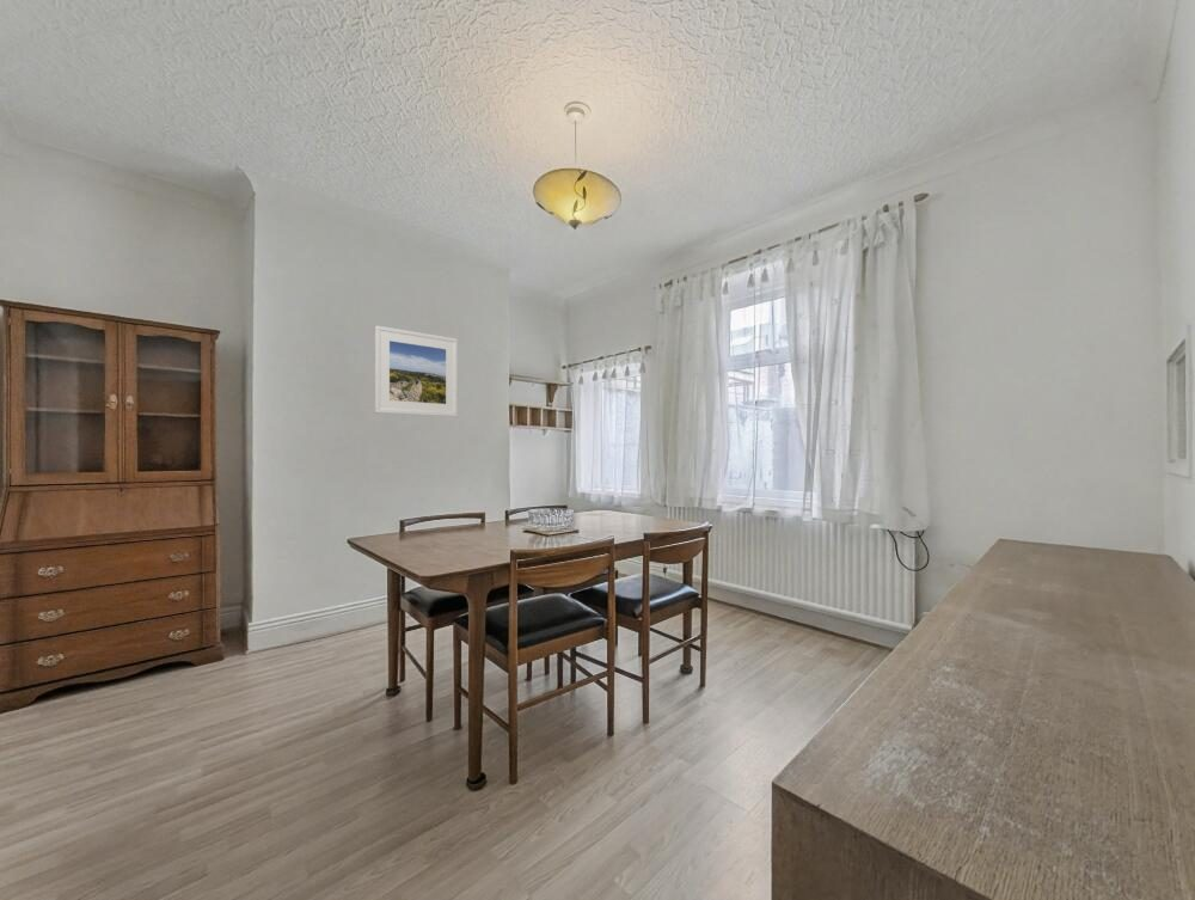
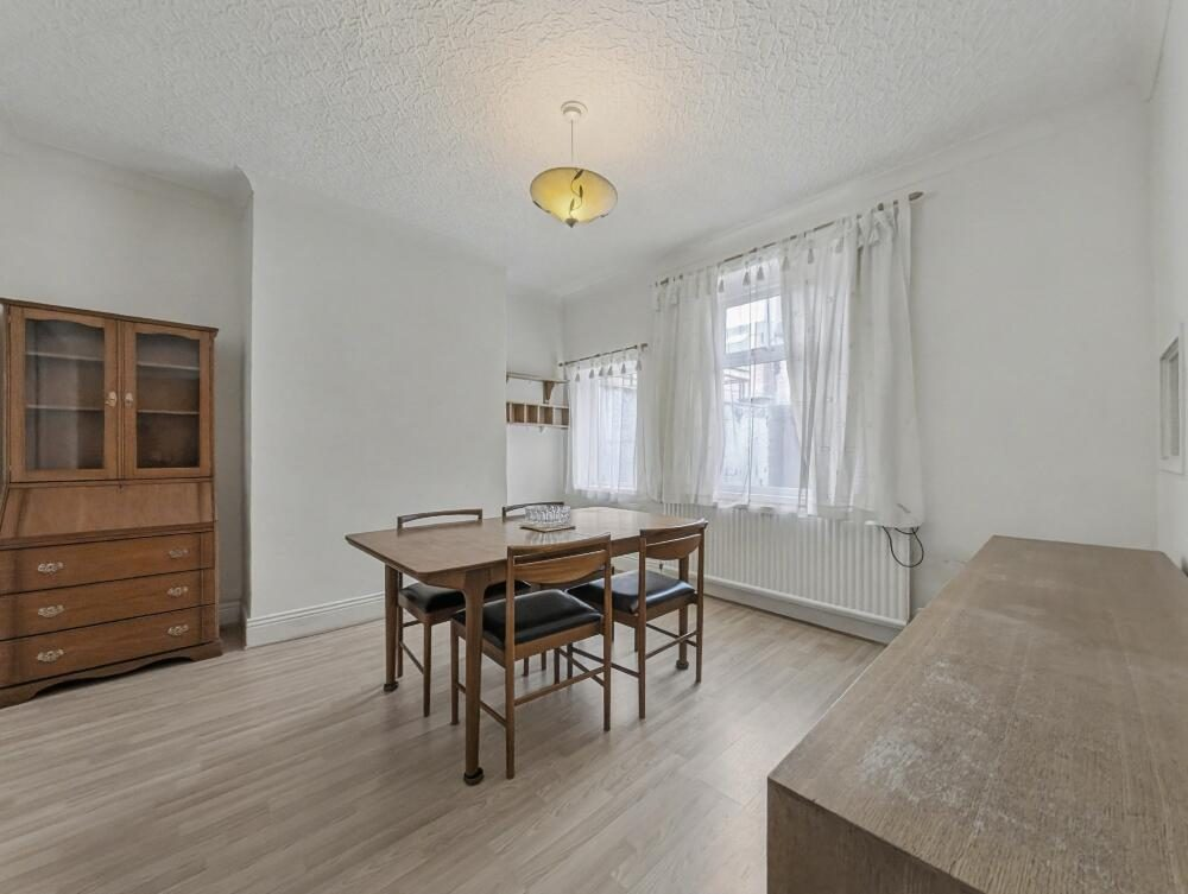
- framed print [374,325,459,418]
